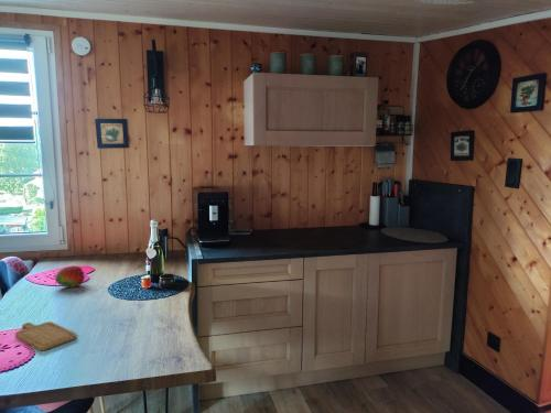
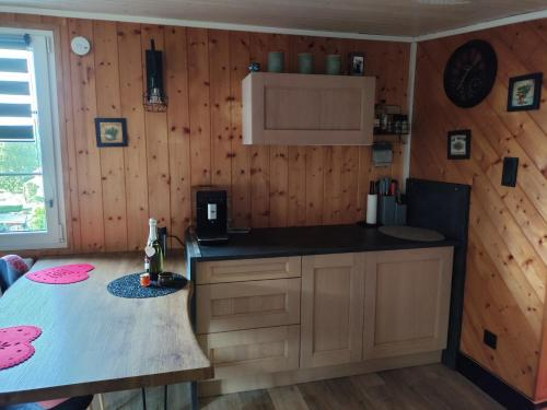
- fruit [54,264,86,289]
- chopping board [14,320,77,351]
